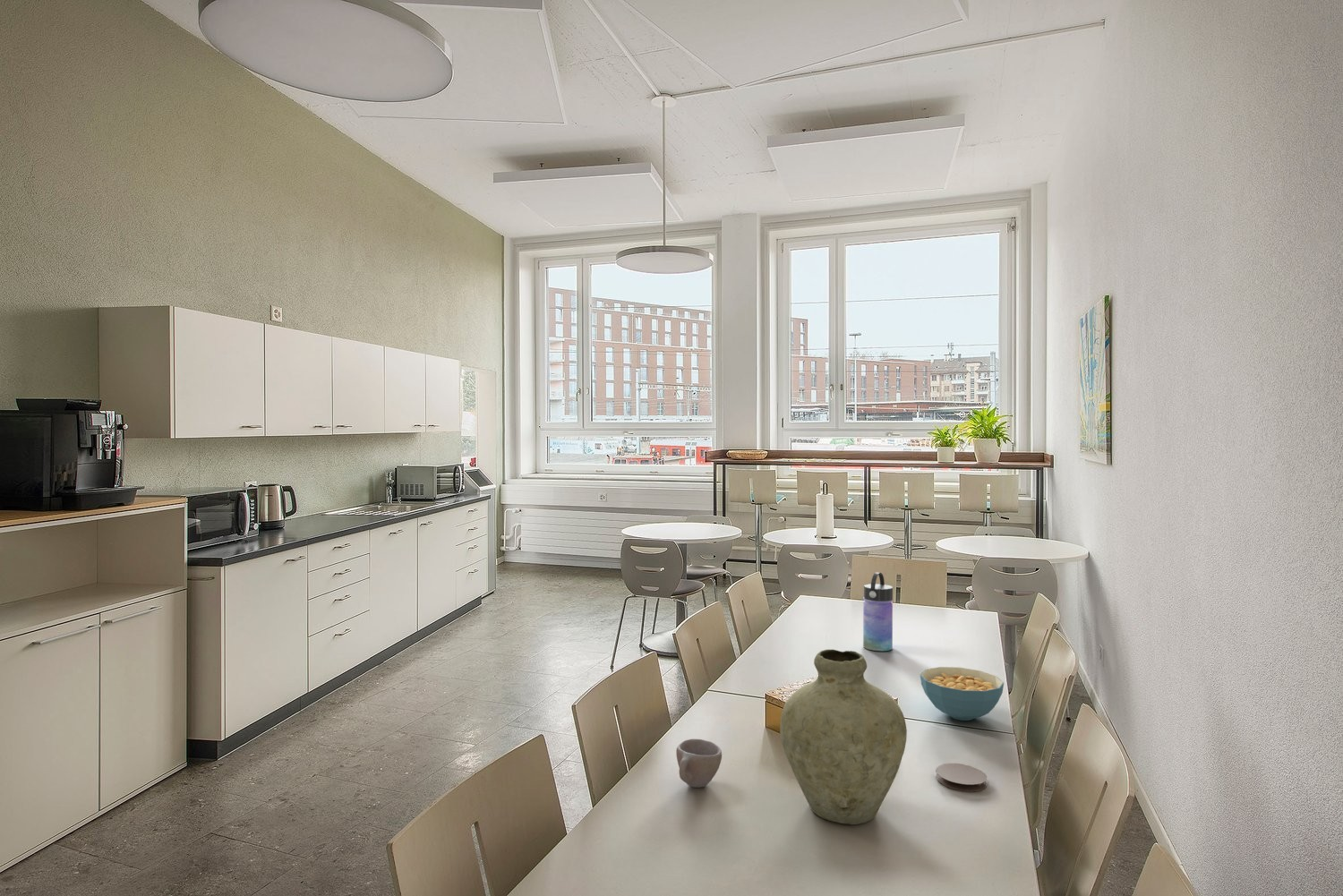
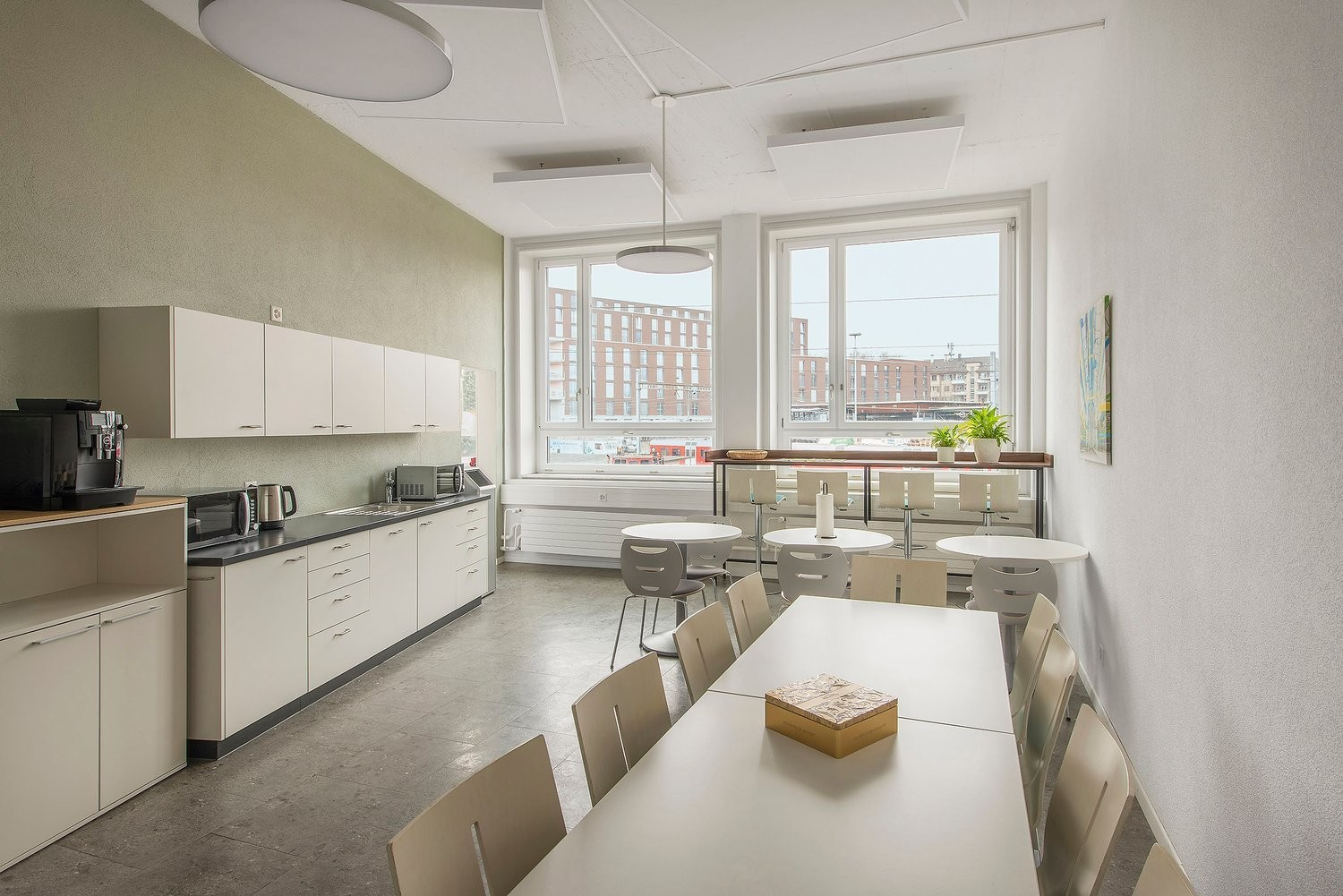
- coaster [935,763,988,792]
- cup [675,738,723,789]
- cereal bowl [920,666,1005,721]
- water bottle [862,571,894,652]
- vase [779,649,908,825]
